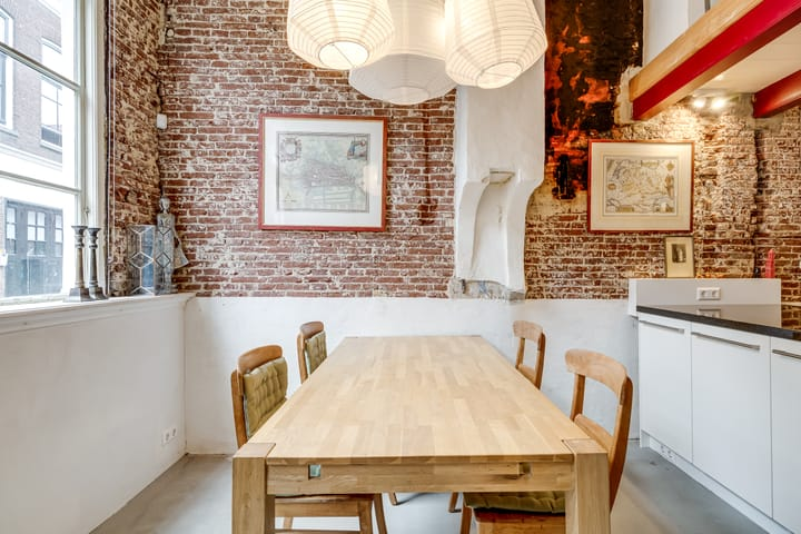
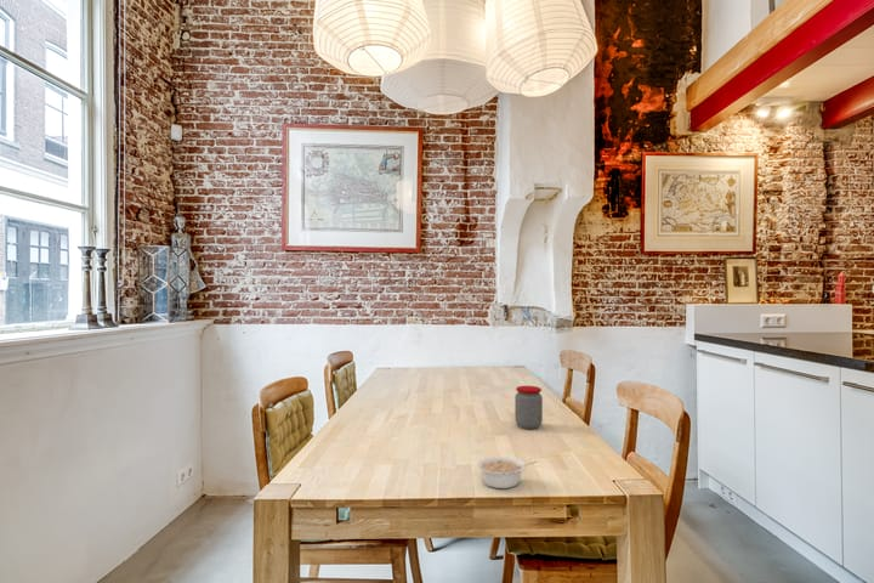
+ jar [513,385,544,430]
+ legume [476,455,538,489]
